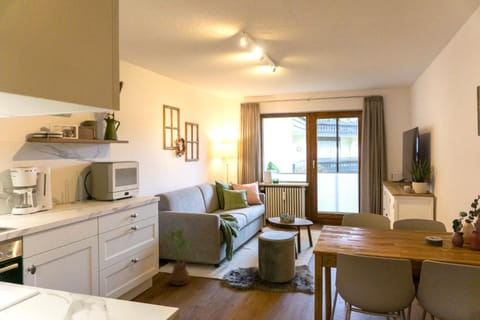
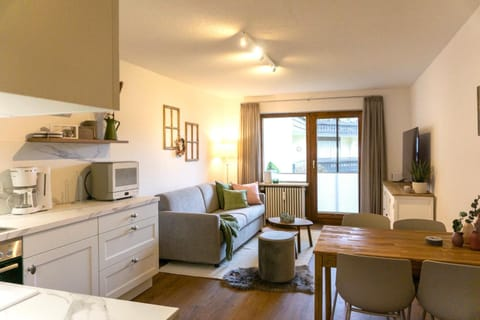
- house plant [160,227,206,286]
